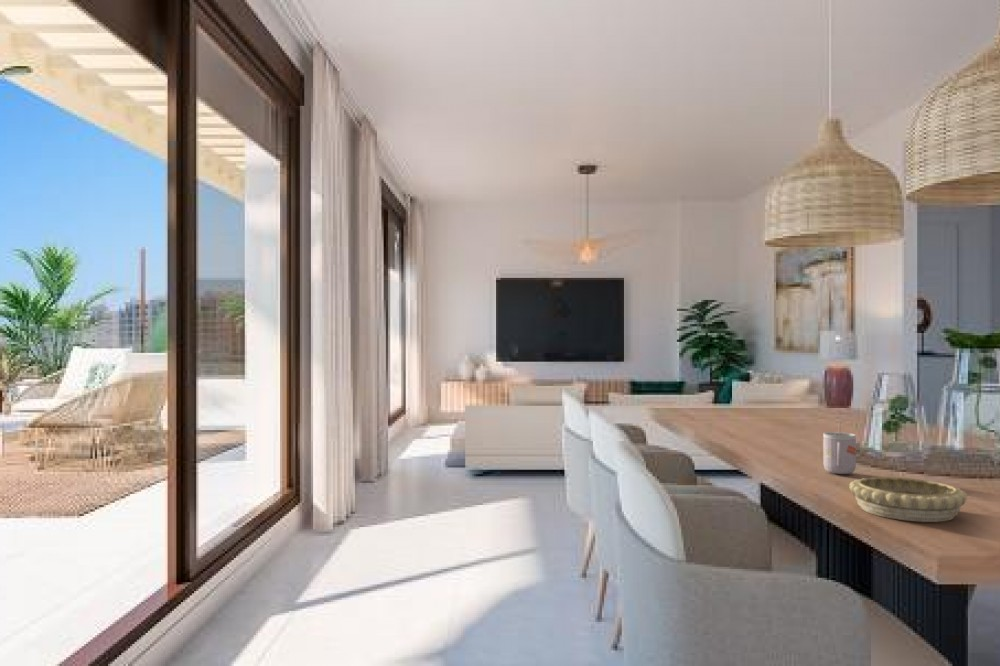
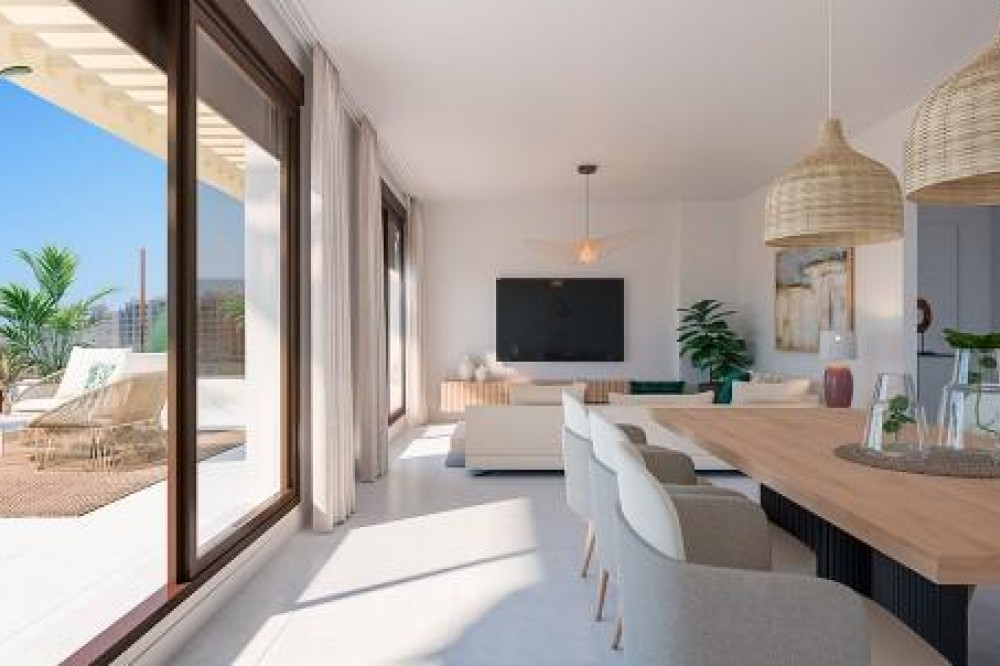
- decorative bowl [849,476,968,523]
- mug [822,421,857,475]
